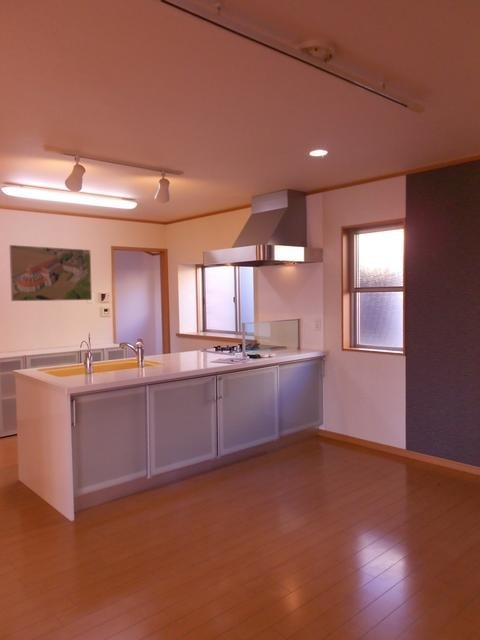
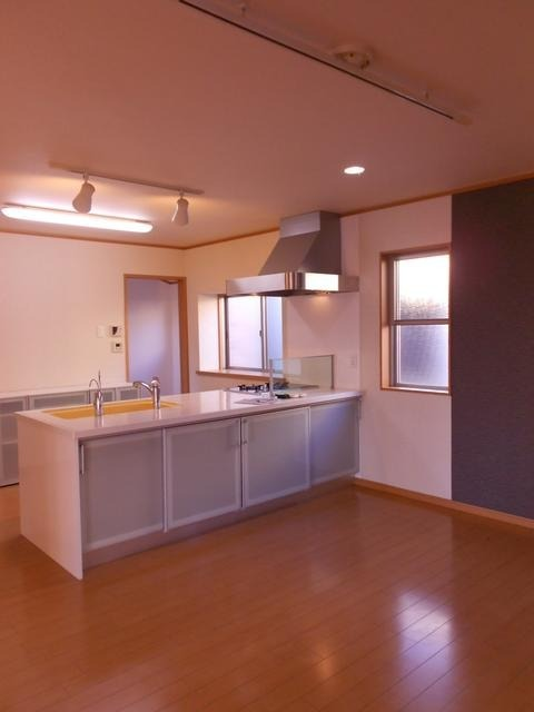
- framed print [9,244,93,302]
